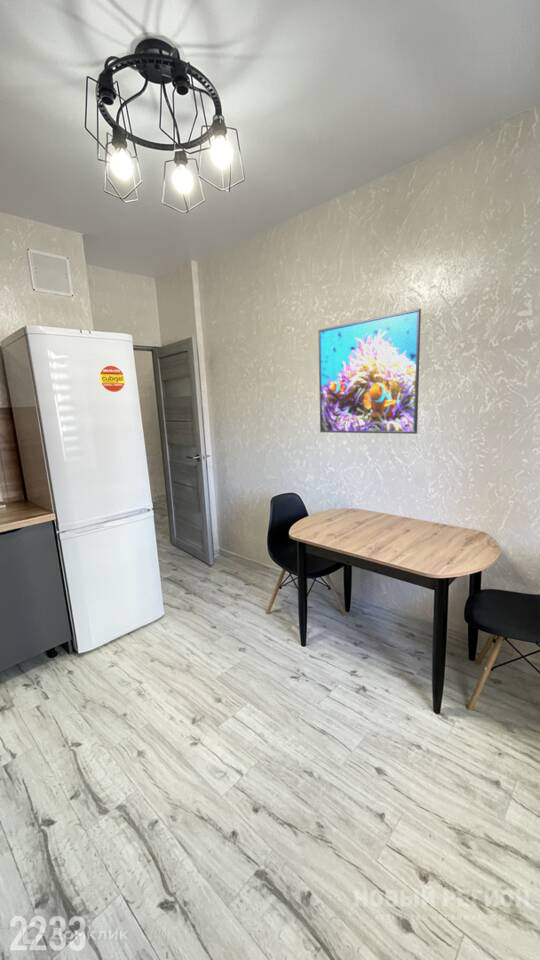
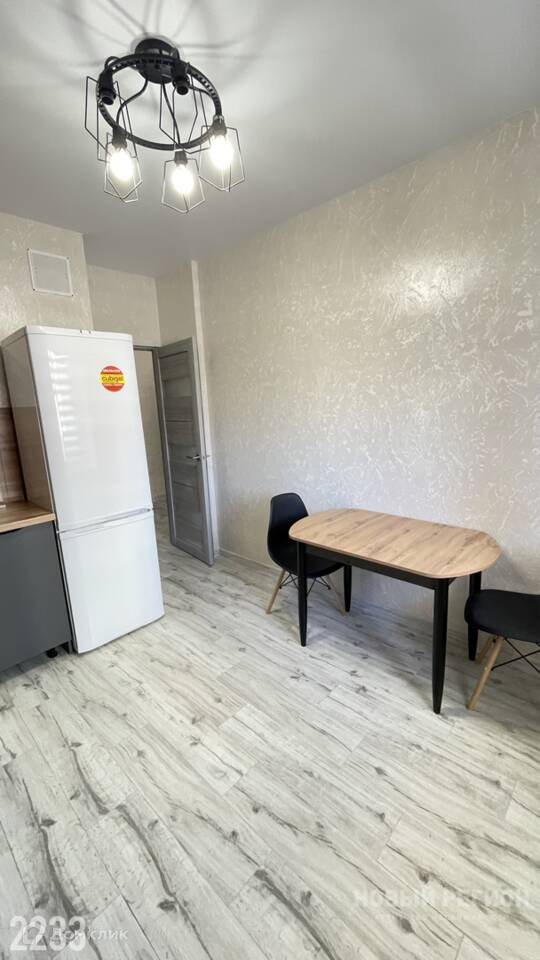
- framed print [317,308,422,435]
